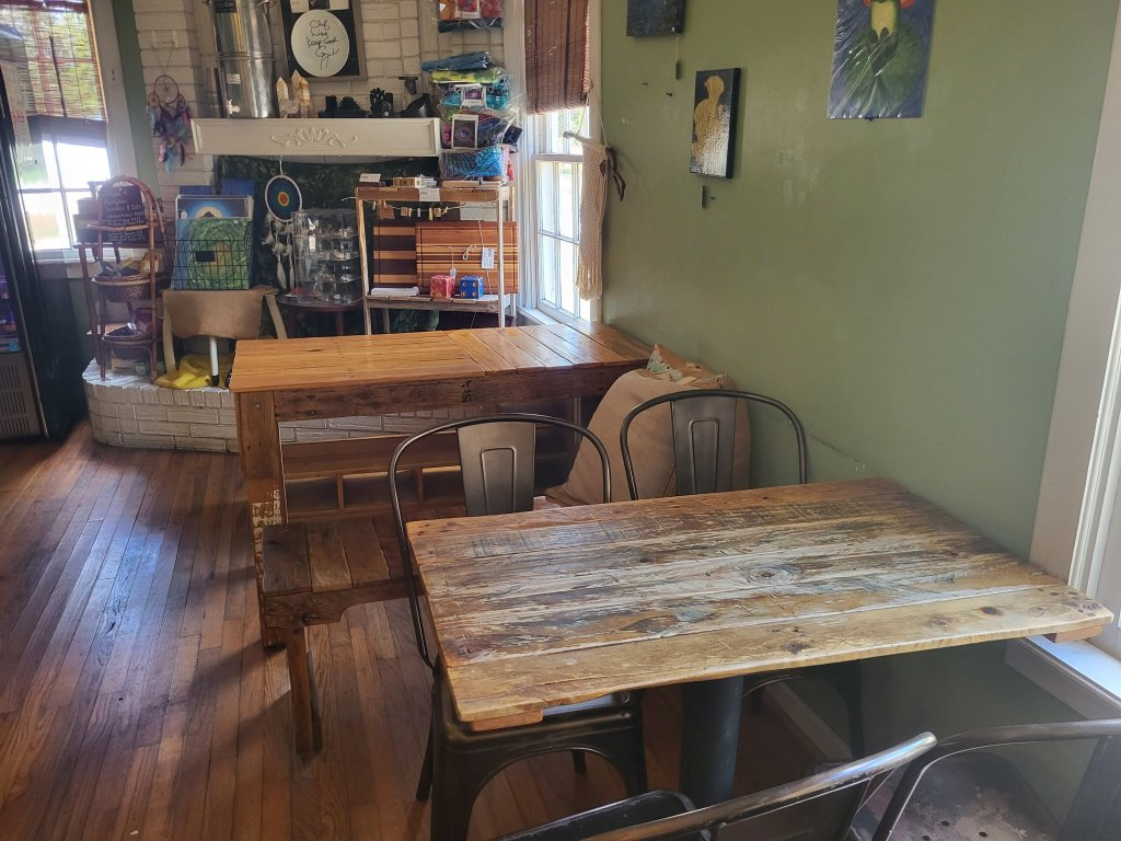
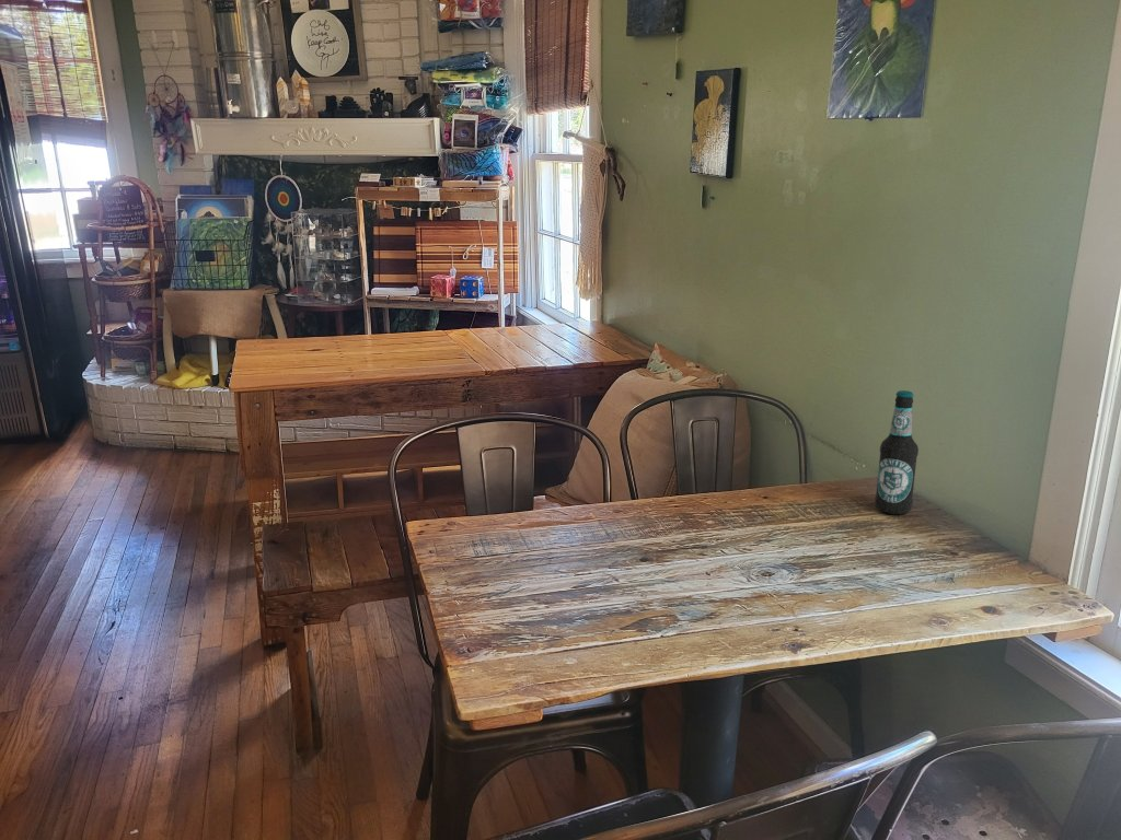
+ bottle [874,389,920,515]
